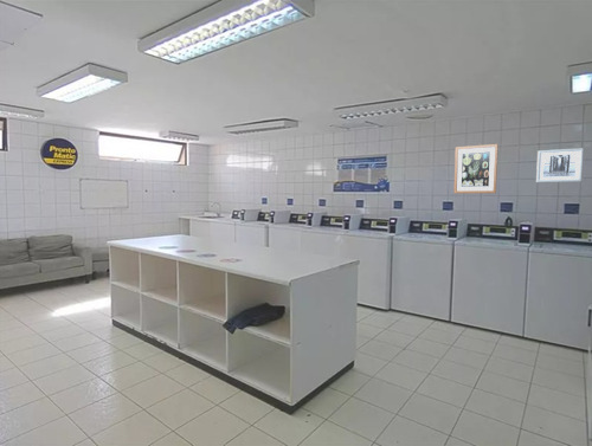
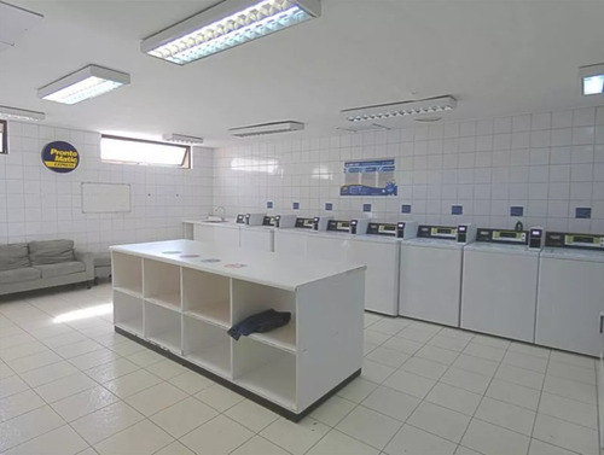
- wall art [452,143,500,194]
- wall art [535,147,585,183]
